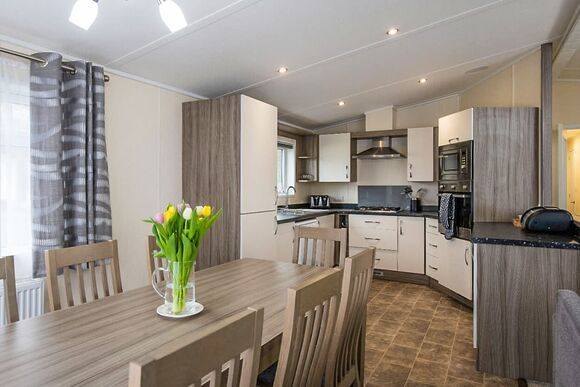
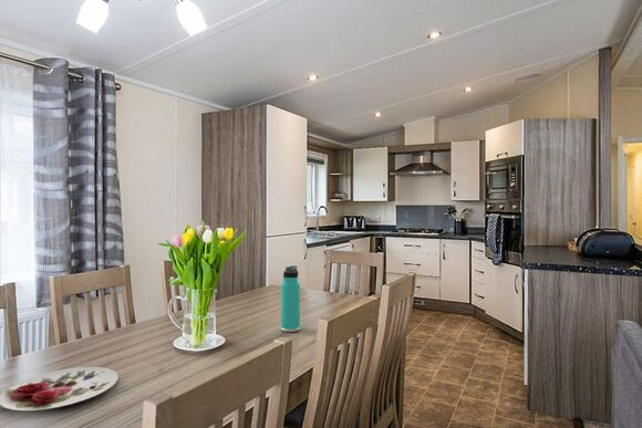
+ plate [0,366,120,413]
+ thermos bottle [280,264,301,333]
